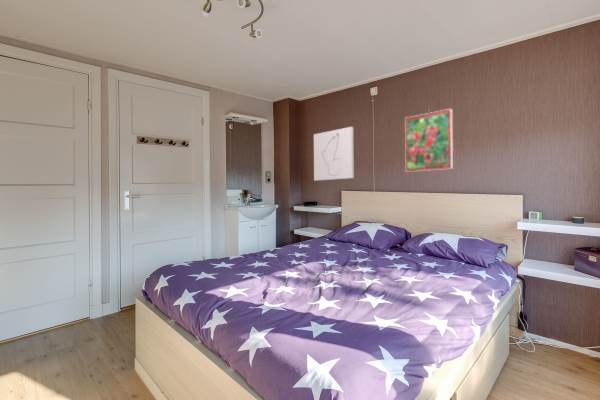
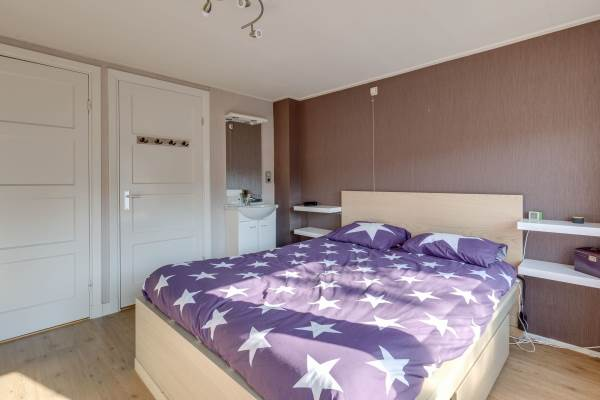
- wall art [313,126,355,182]
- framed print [404,108,454,173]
